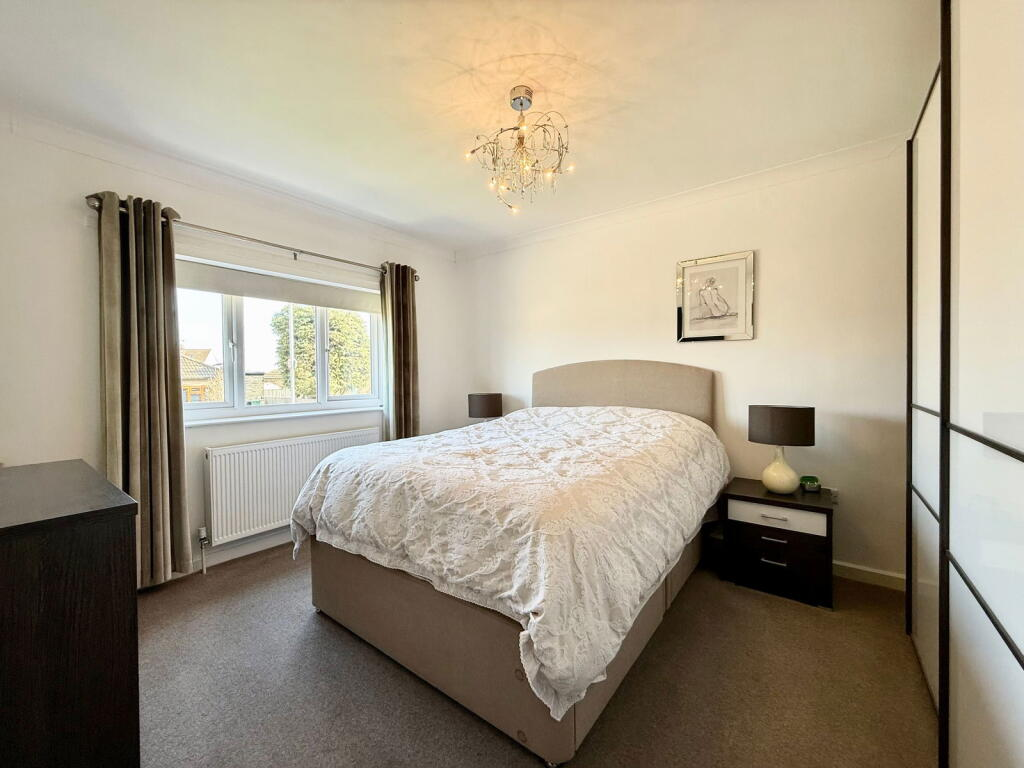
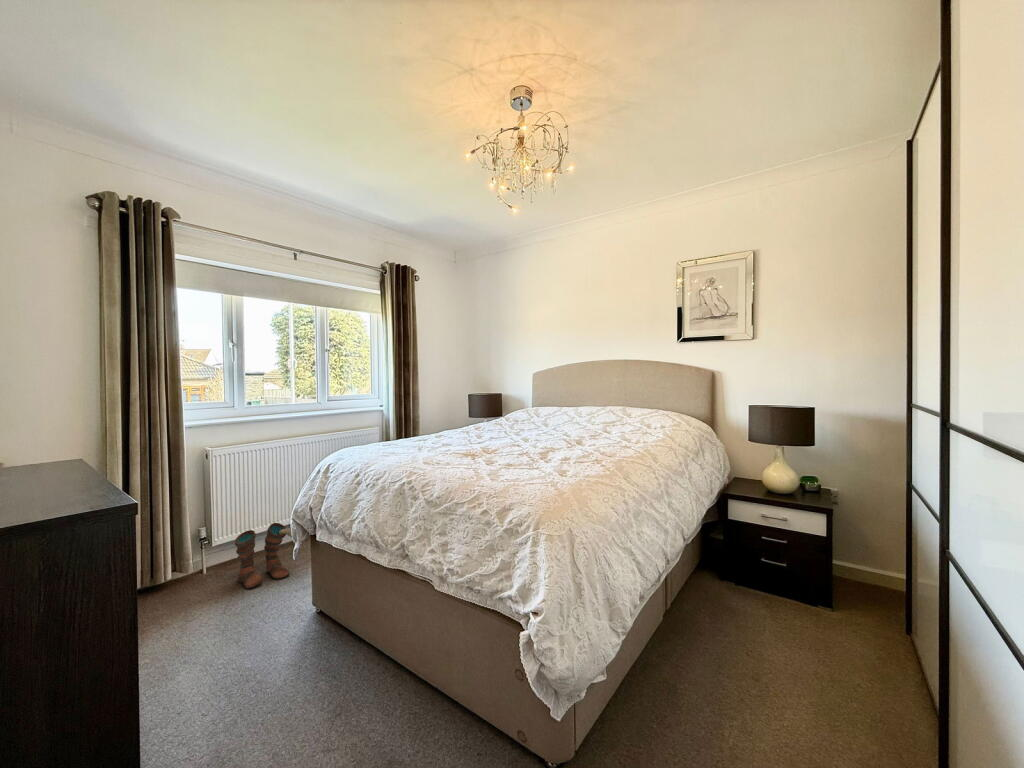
+ boots [233,522,292,590]
